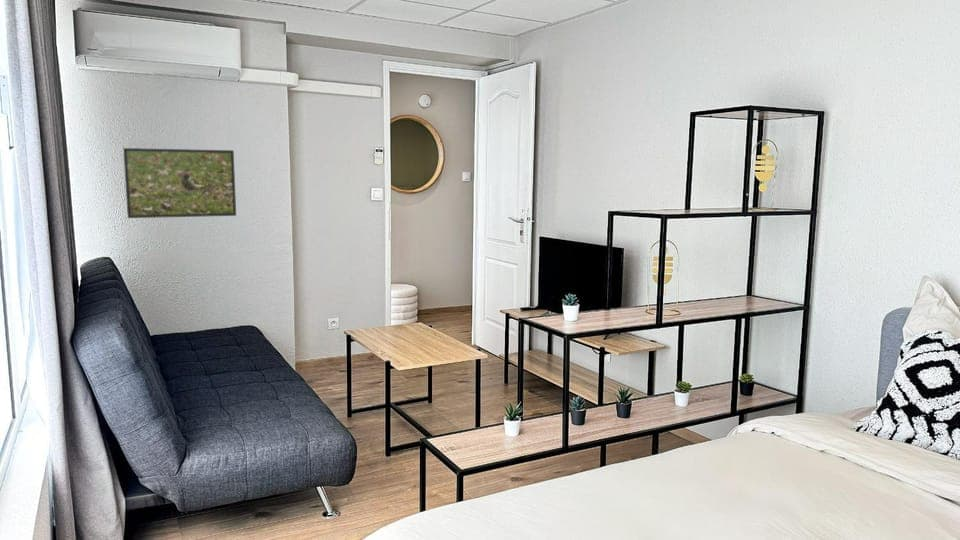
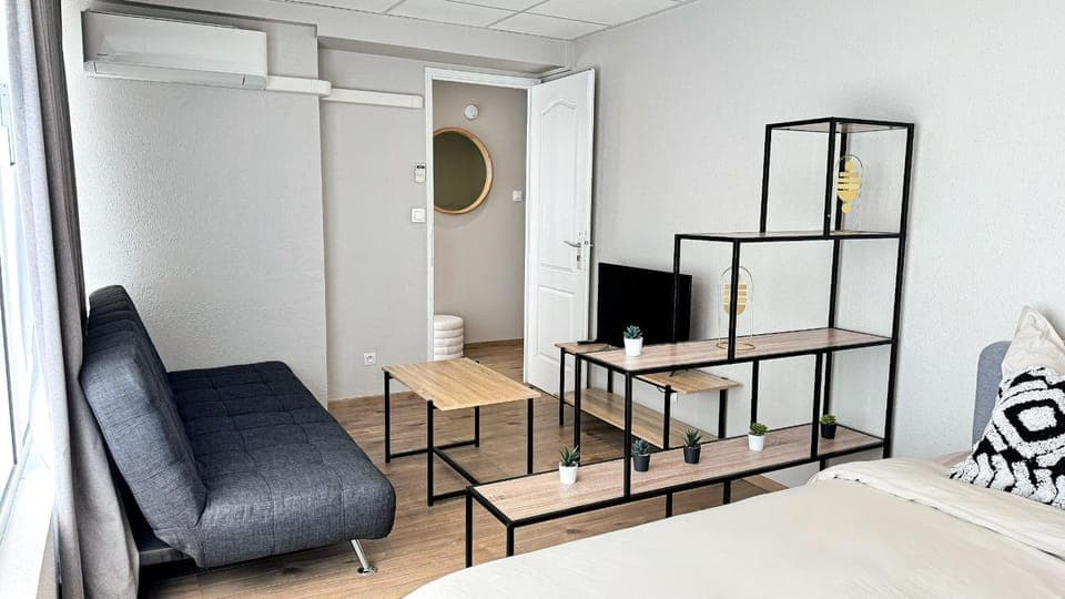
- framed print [122,147,237,219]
